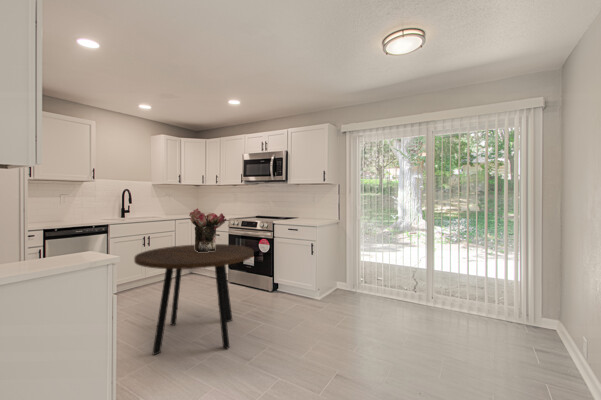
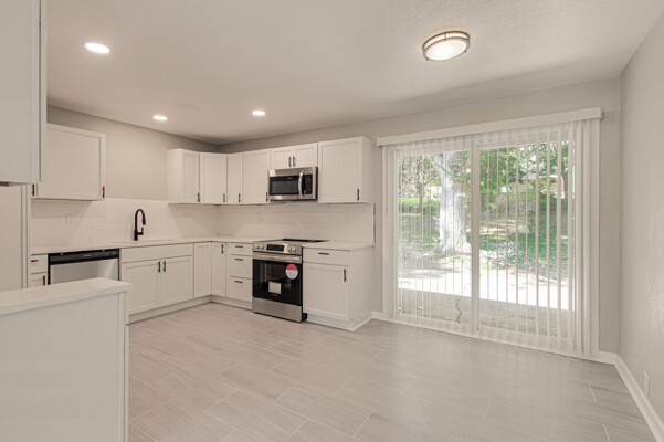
- dining table [133,243,255,356]
- bouquet [188,207,228,252]
